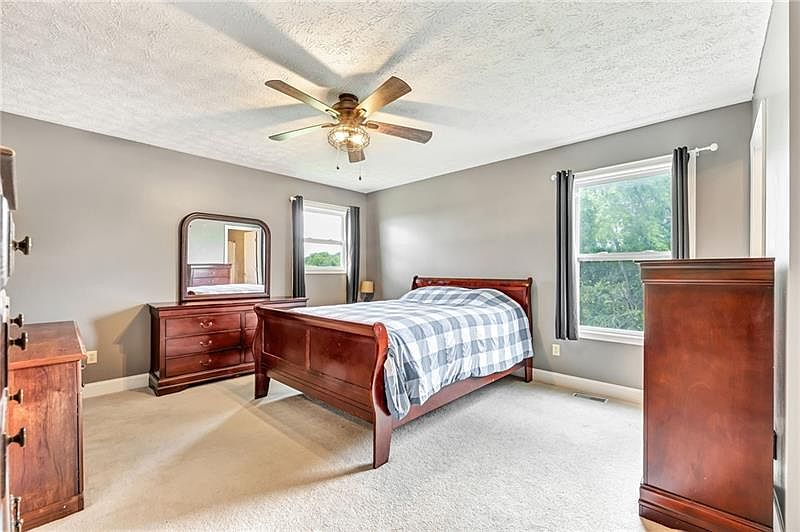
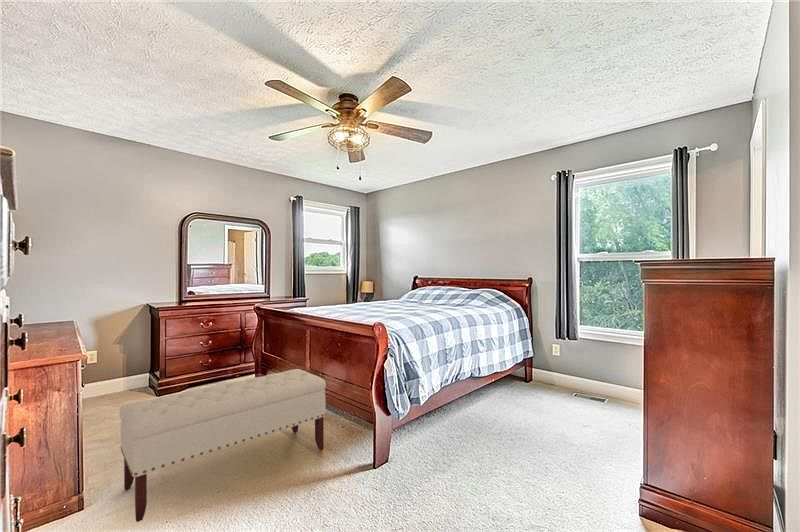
+ bench [118,368,327,523]
